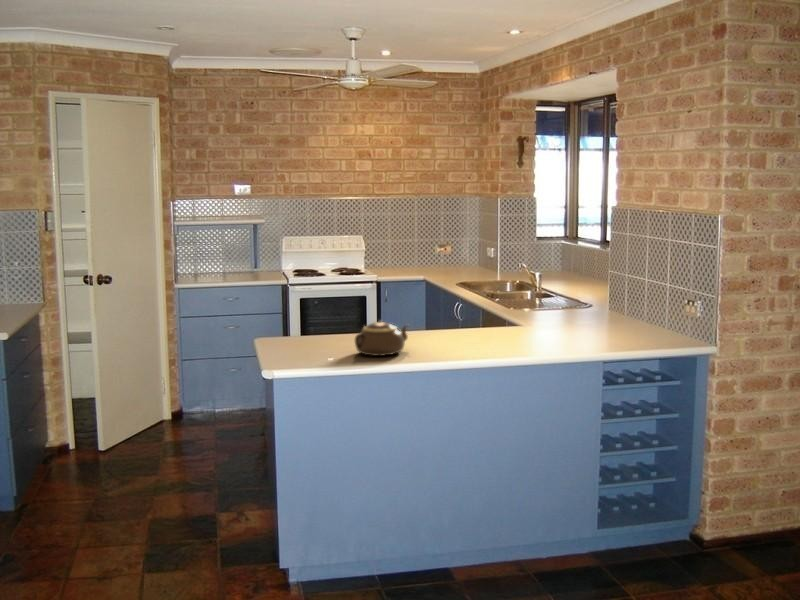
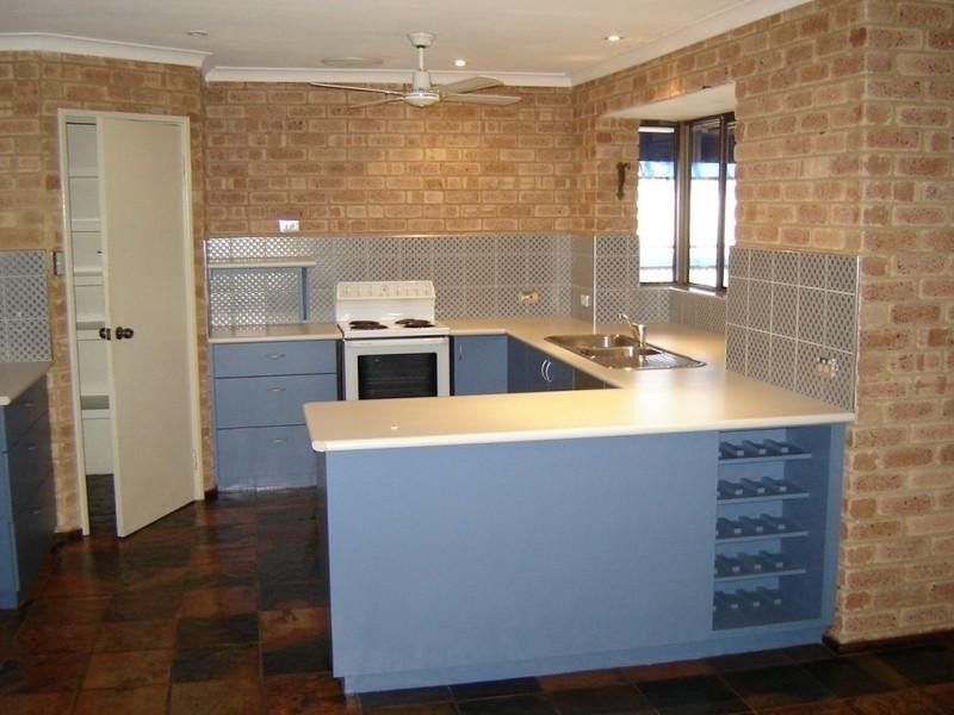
- teapot [354,319,409,357]
